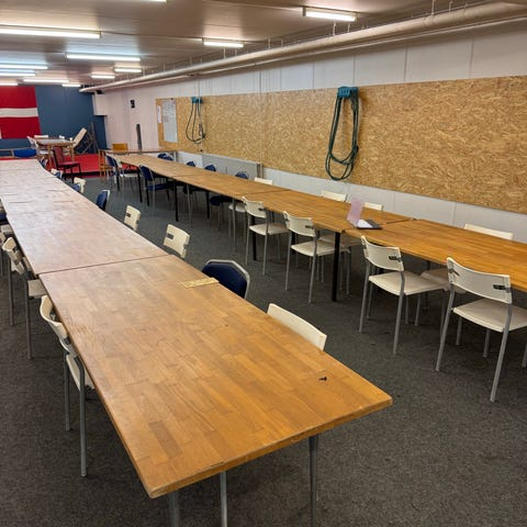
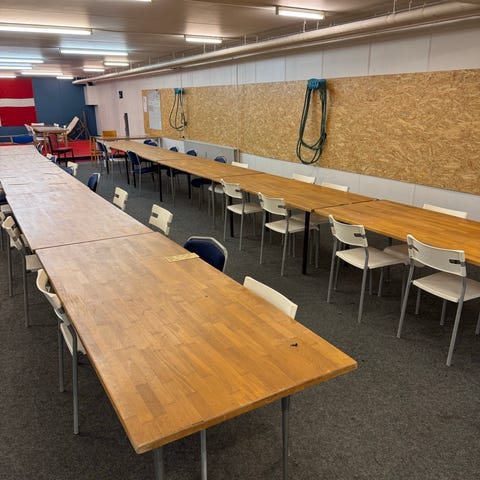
- laptop [346,195,383,229]
